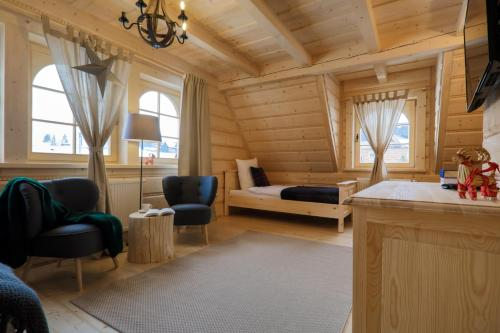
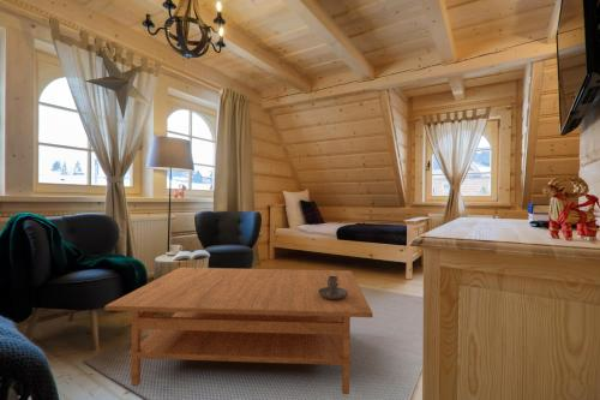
+ coffee table [103,267,374,395]
+ candle holder [318,276,348,299]
